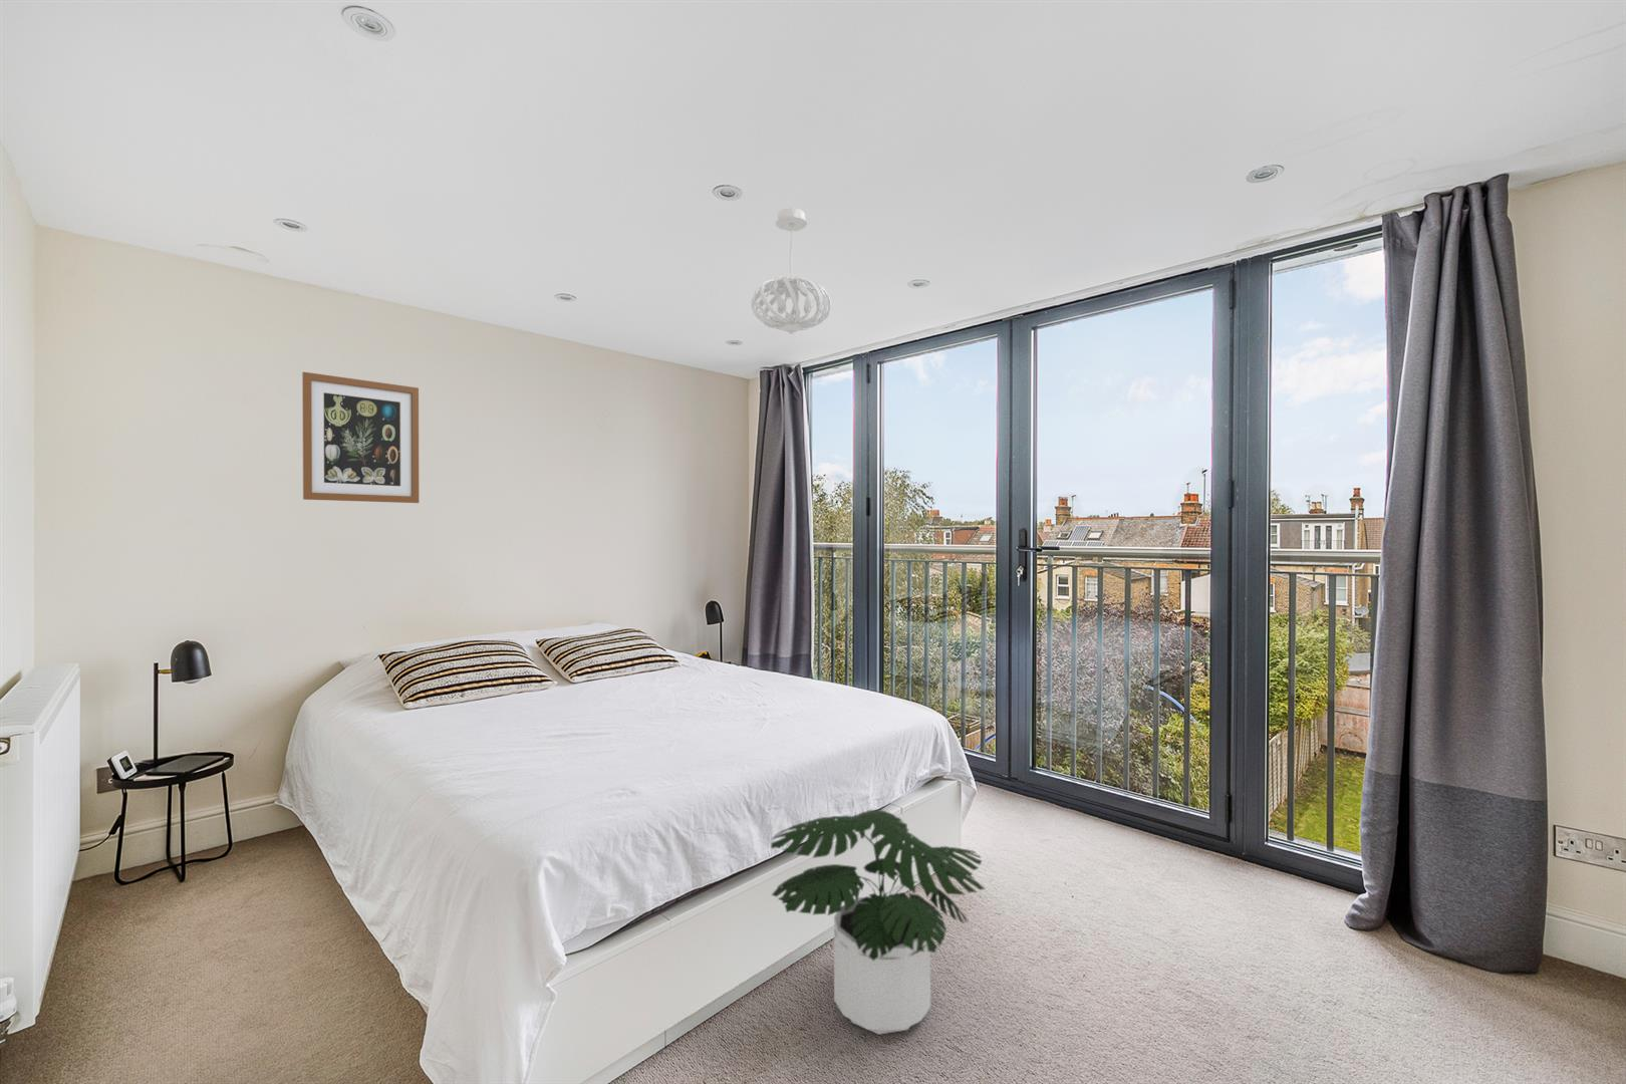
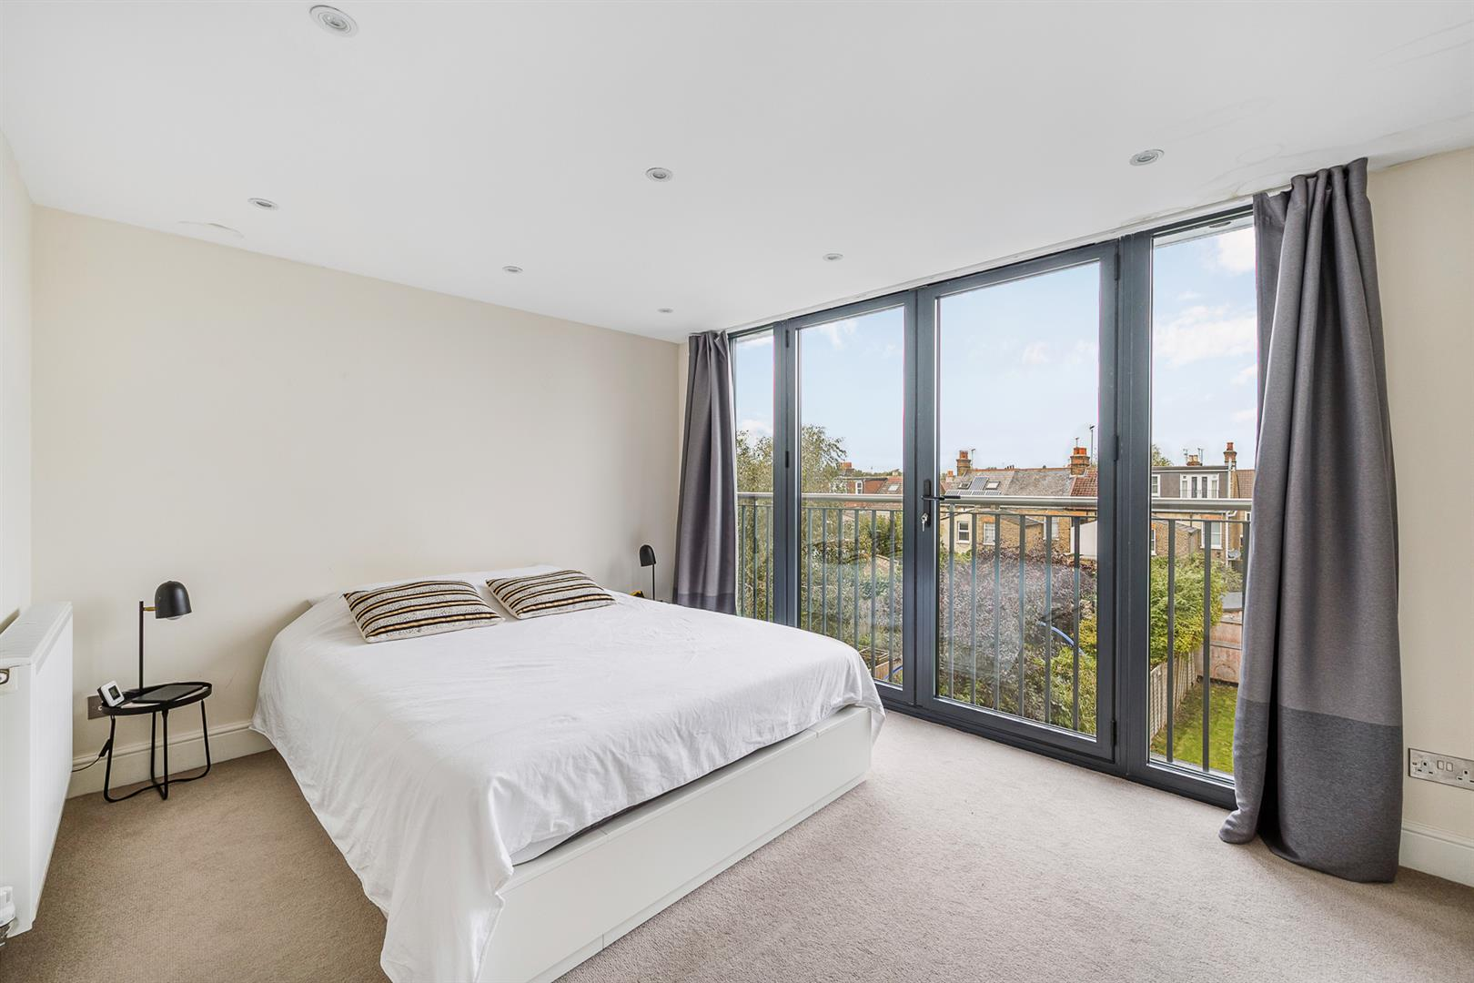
- pendant light [750,207,832,335]
- wall art [301,371,420,503]
- potted plant [769,809,987,1036]
